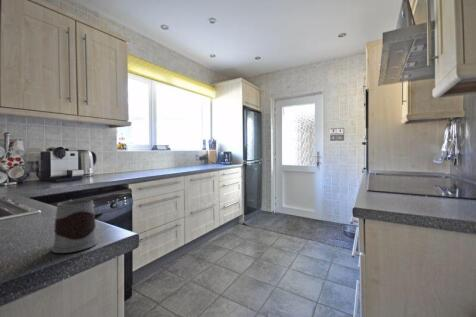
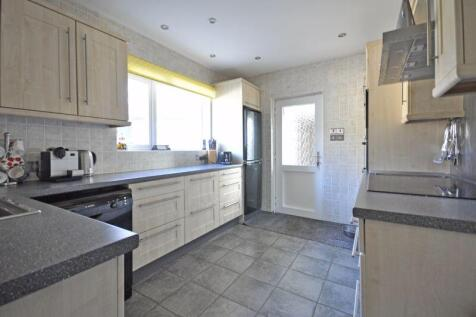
- mug [51,199,99,254]
